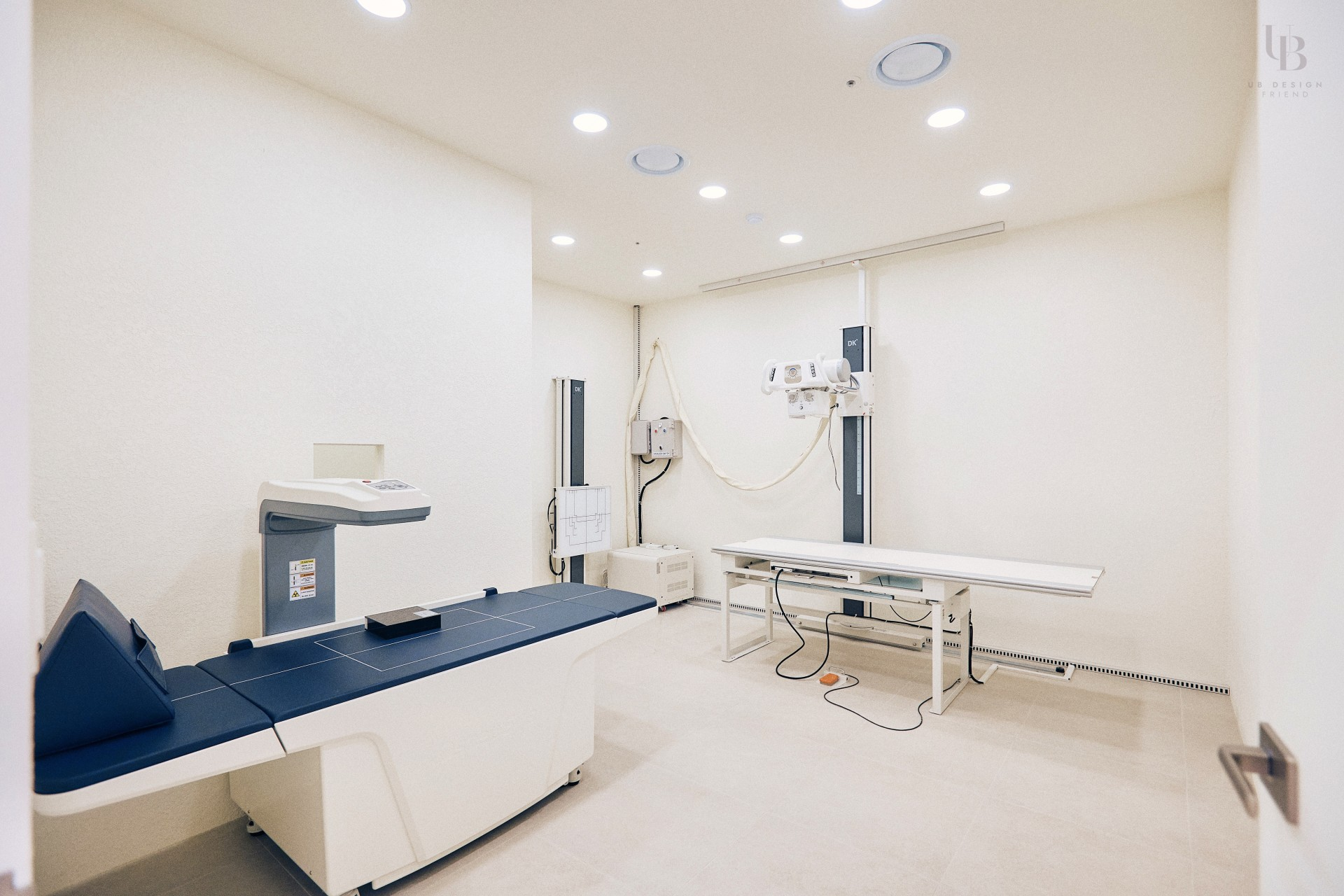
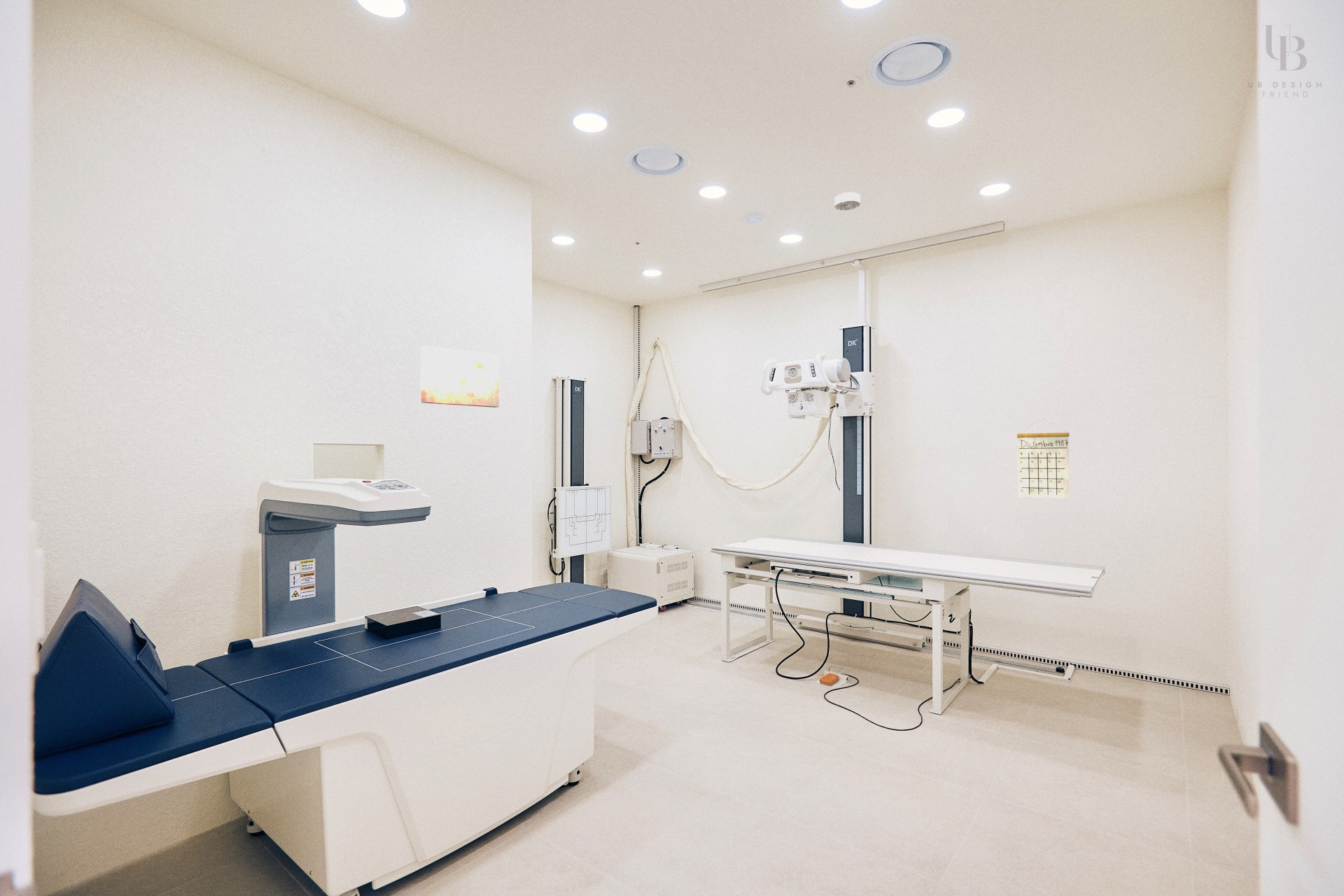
+ calendar [1016,419,1070,499]
+ smoke detector [834,191,861,211]
+ wall art [420,344,500,408]
